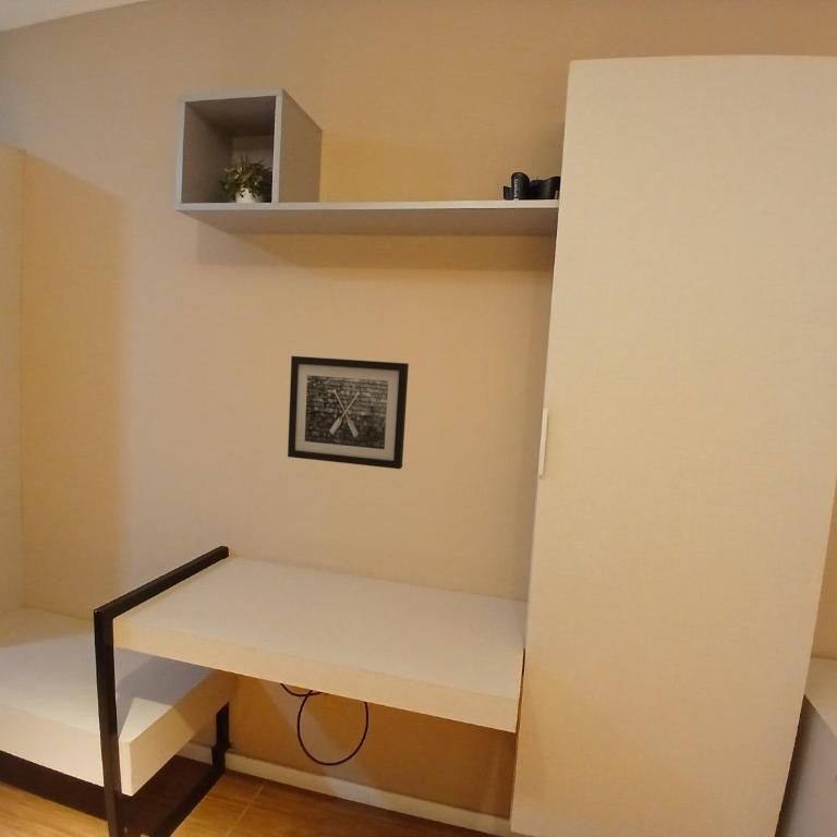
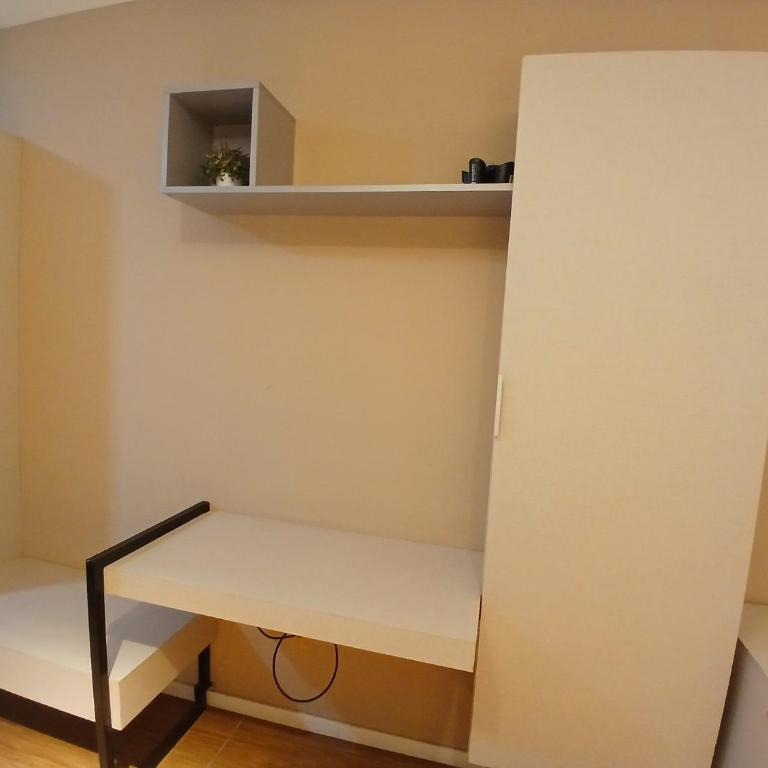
- wall art [287,355,410,470]
